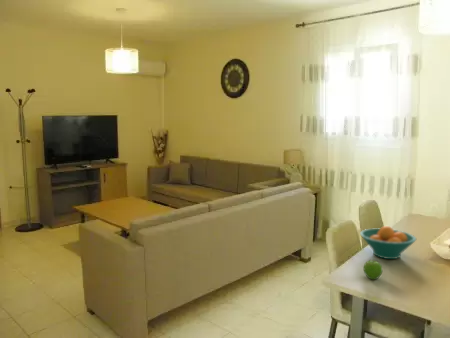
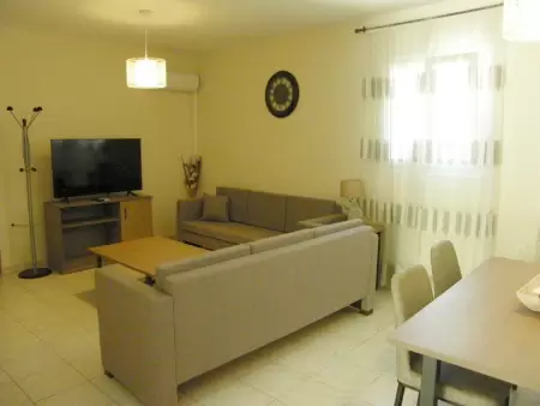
- fruit bowl [359,225,417,260]
- fruit [363,260,383,280]
